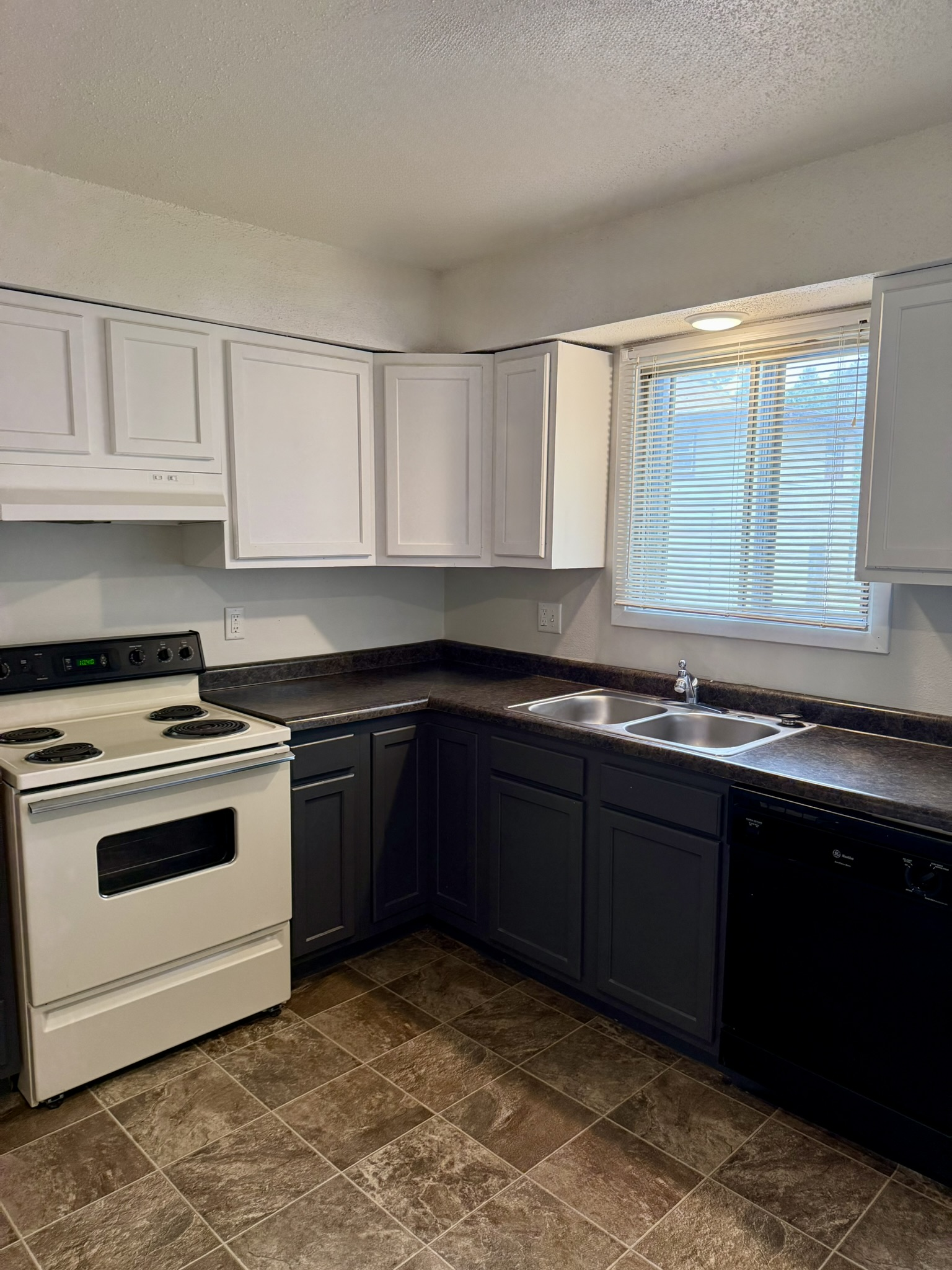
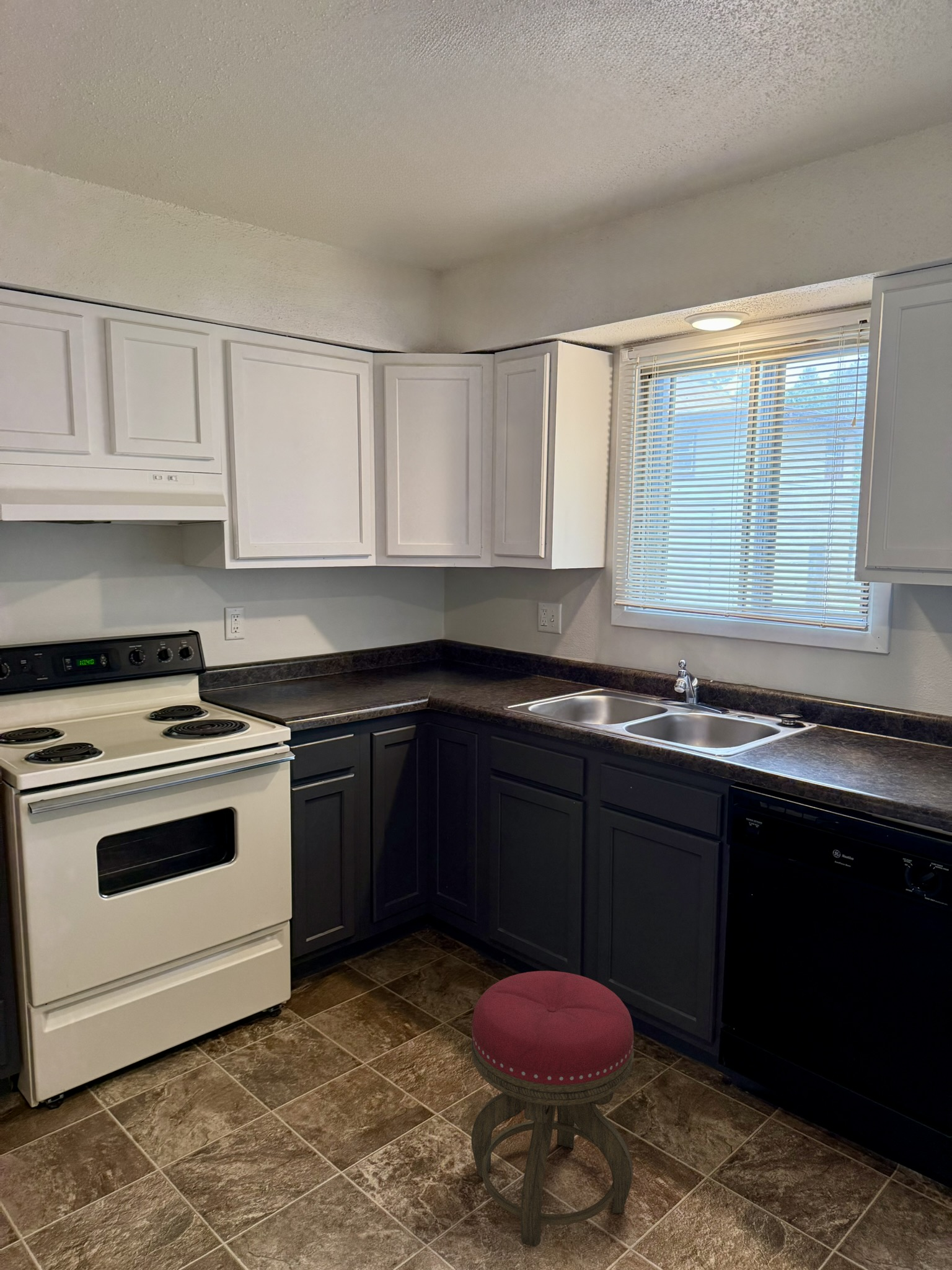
+ stool [470,970,635,1247]
